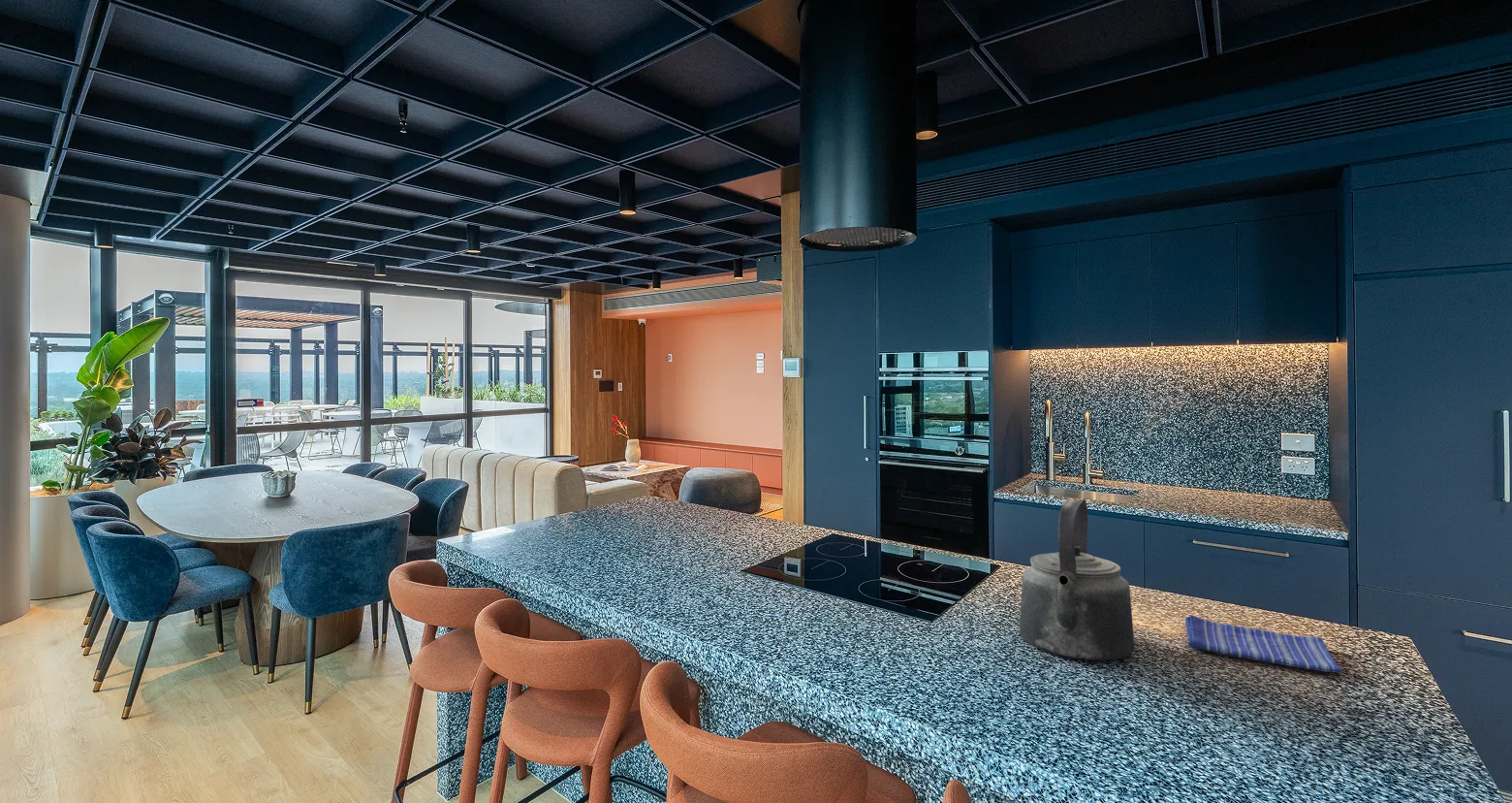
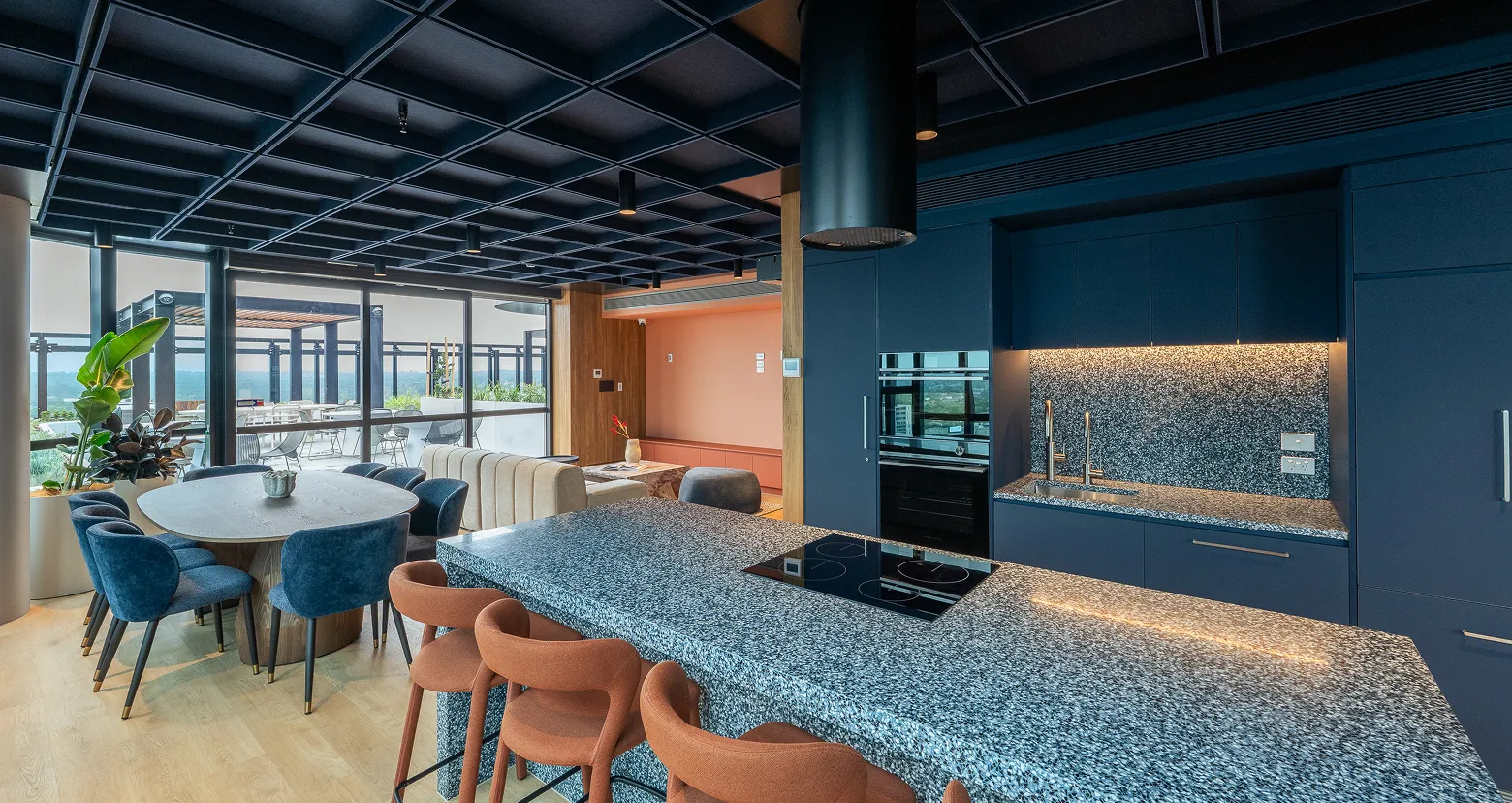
- kettle [1019,498,1135,661]
- dish towel [1184,614,1343,674]
